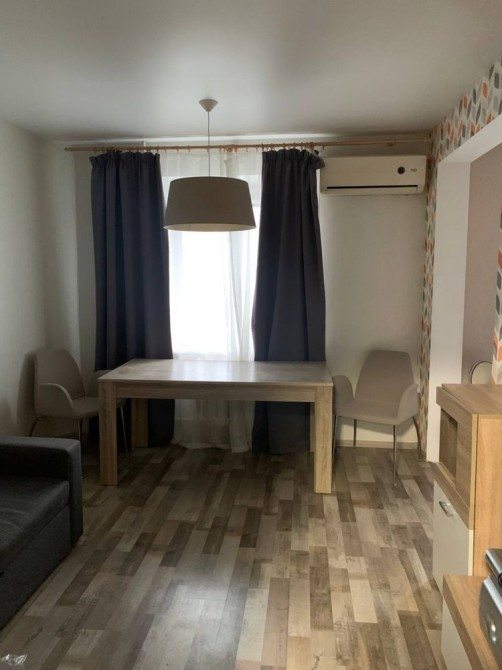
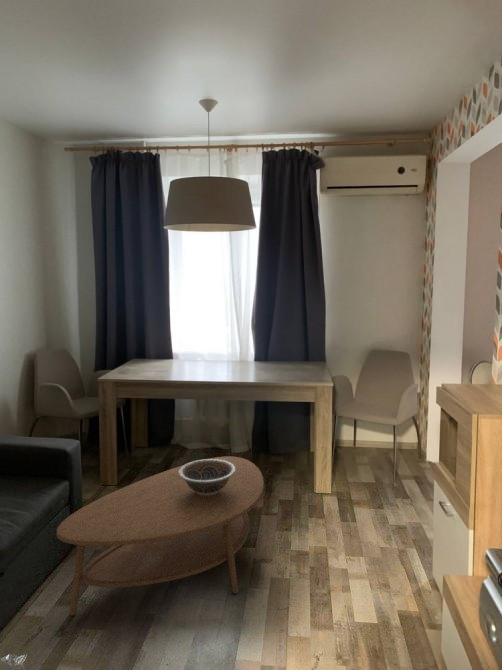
+ decorative bowl [178,458,236,496]
+ coffee table [56,456,265,617]
